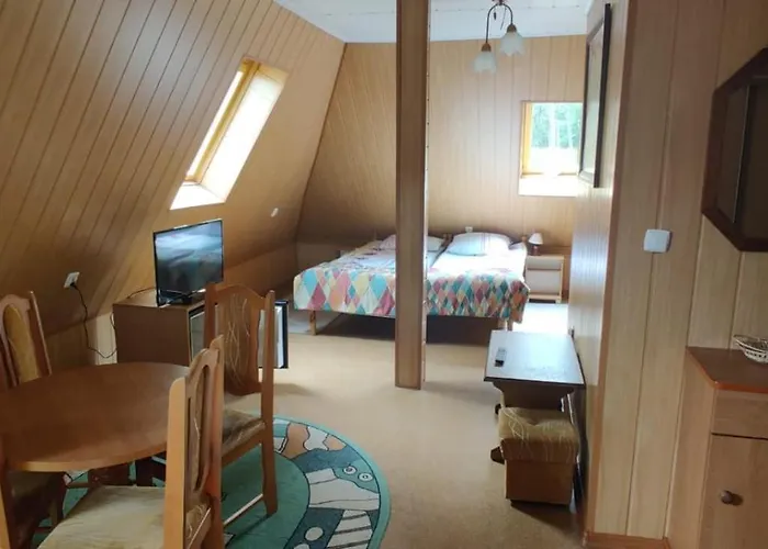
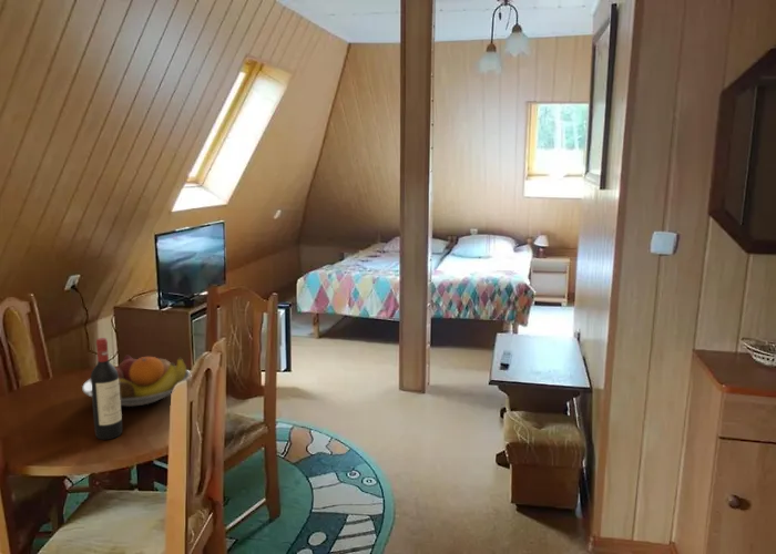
+ wine bottle [90,337,123,441]
+ fruit bowl [81,355,191,408]
